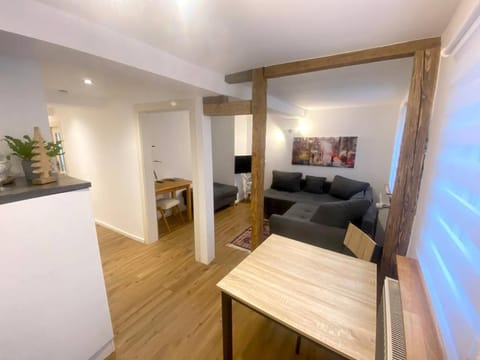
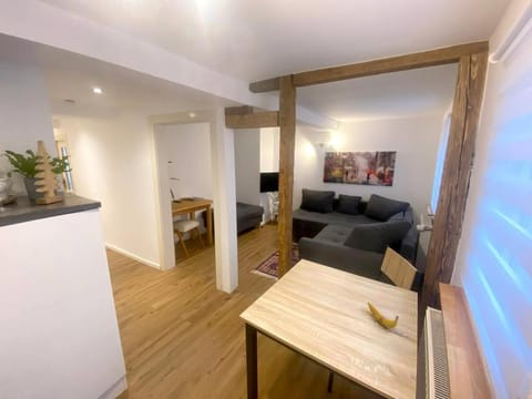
+ banana [367,301,400,329]
